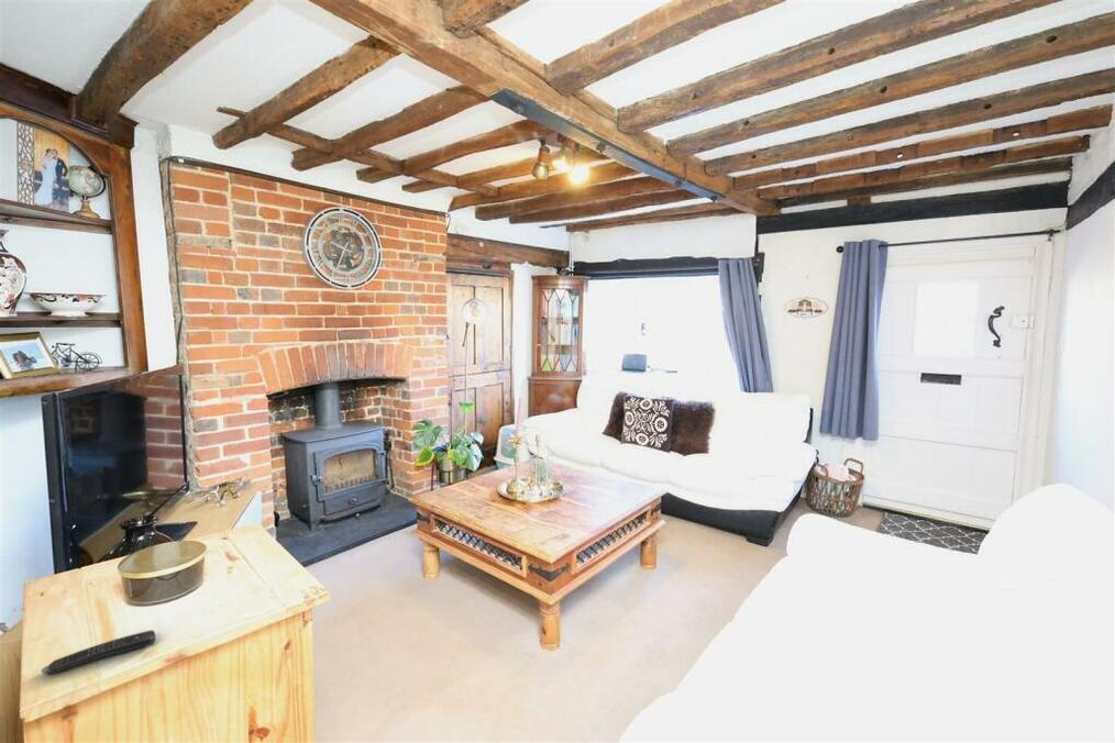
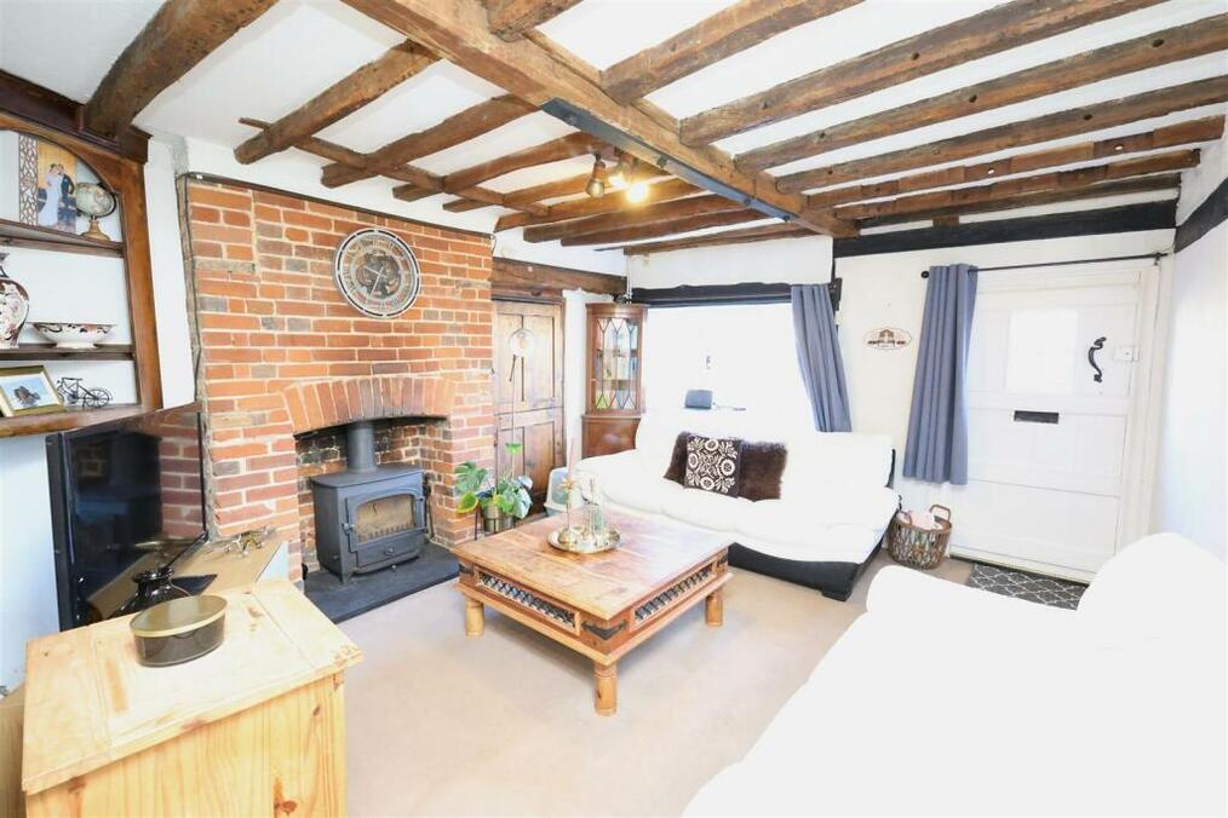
- remote control [40,629,156,676]
